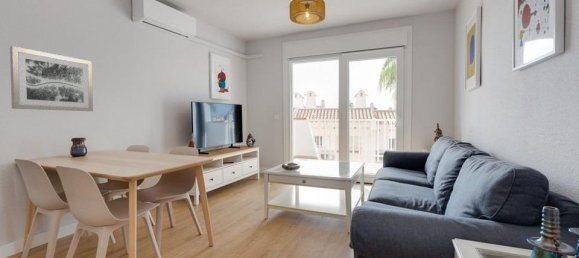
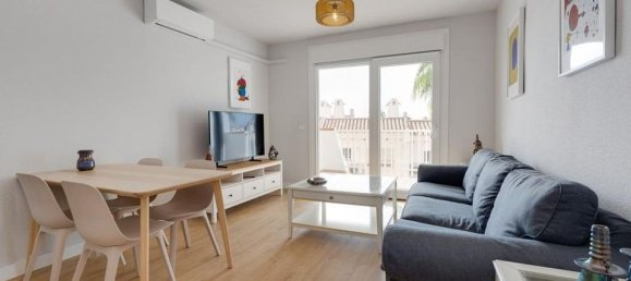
- wall art [9,45,94,112]
